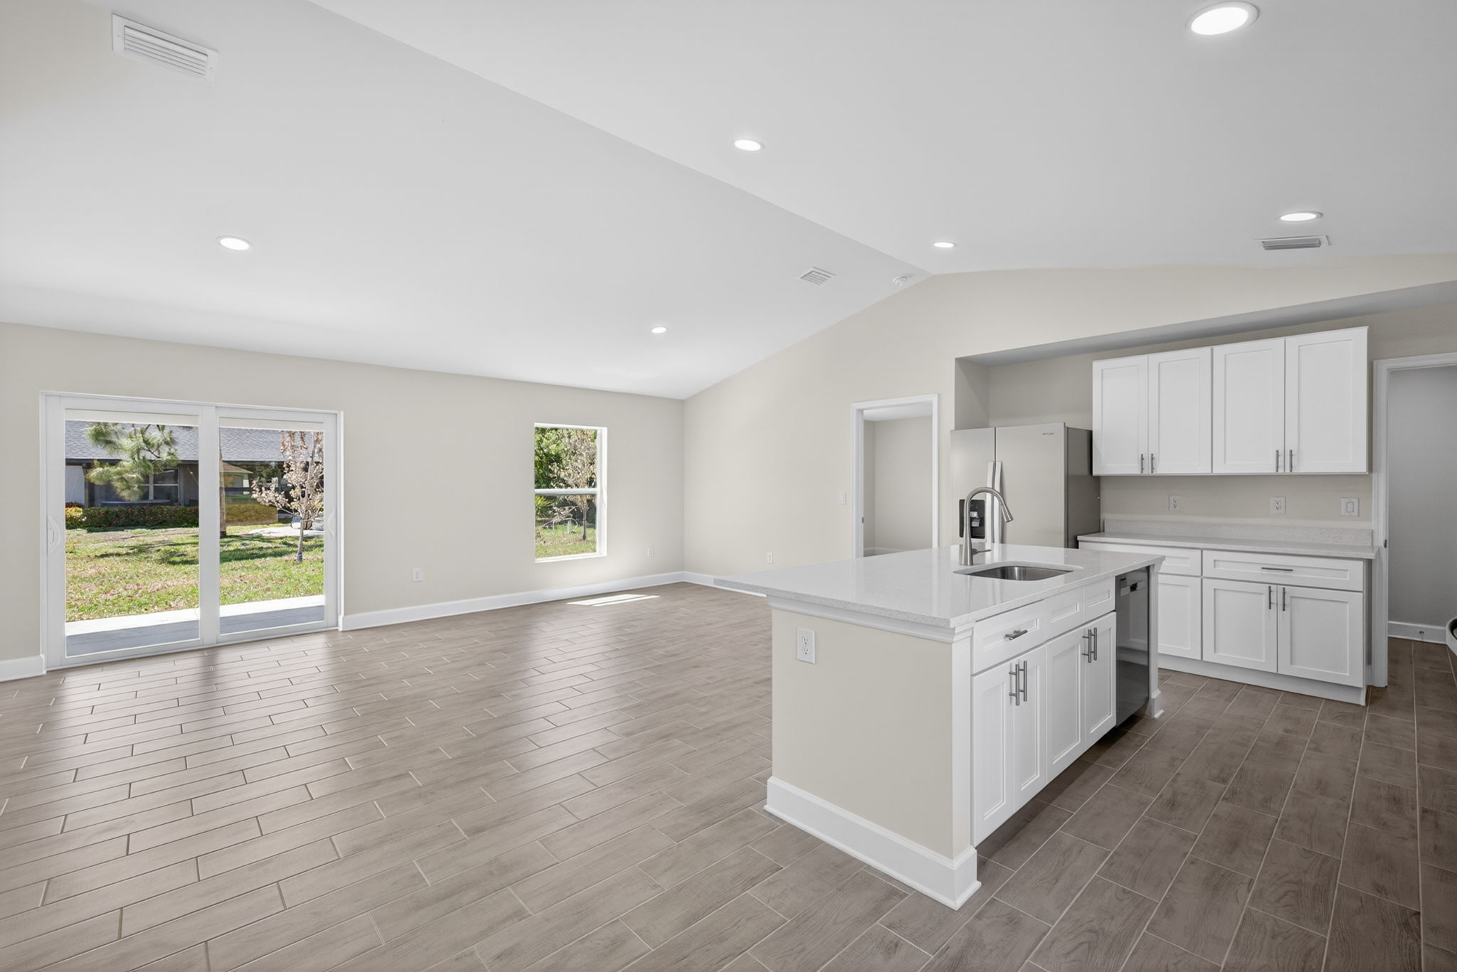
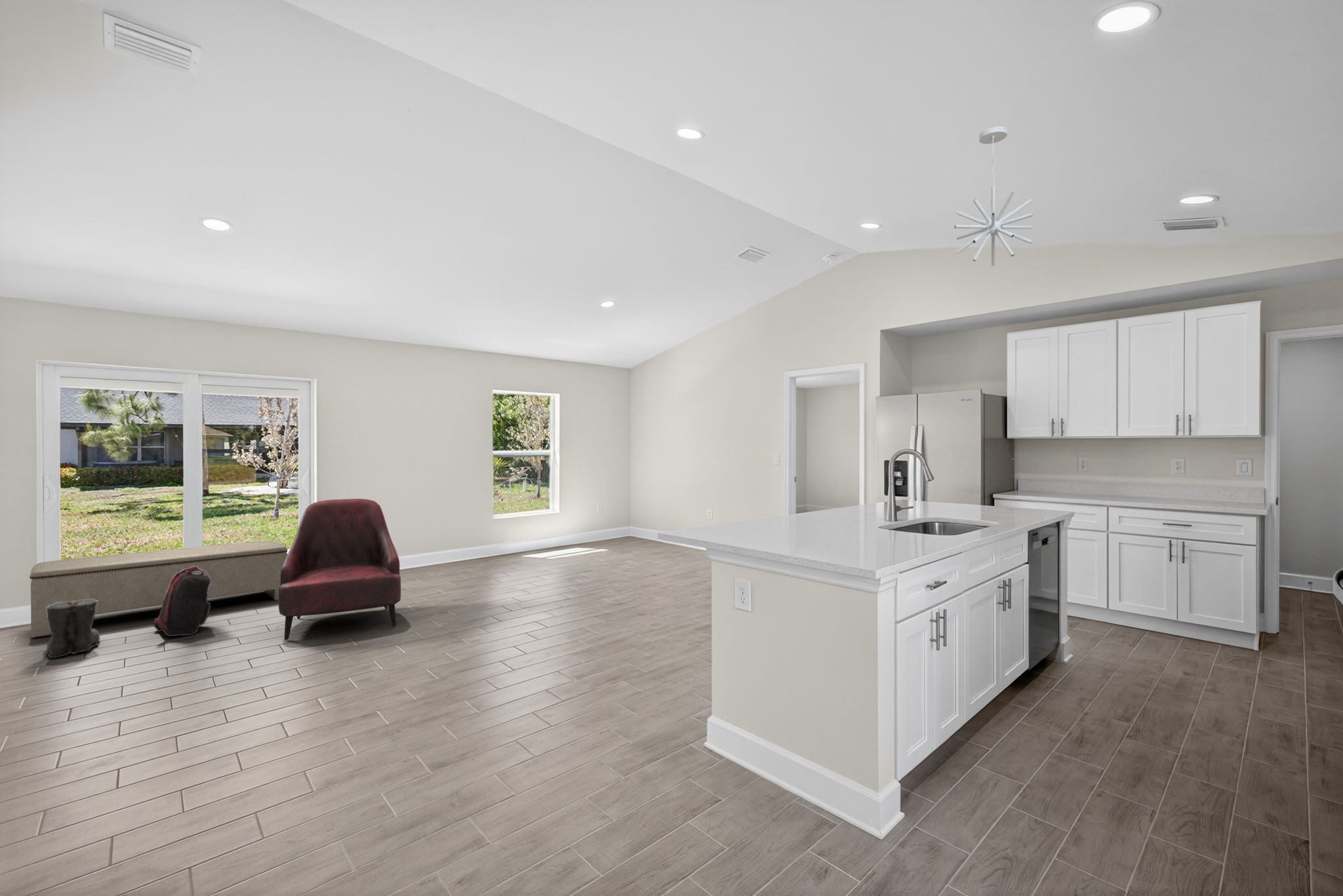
+ boots [45,599,101,659]
+ bench [29,540,288,638]
+ backpack [153,566,212,637]
+ pendant light [954,126,1035,267]
+ armchair [278,498,401,640]
